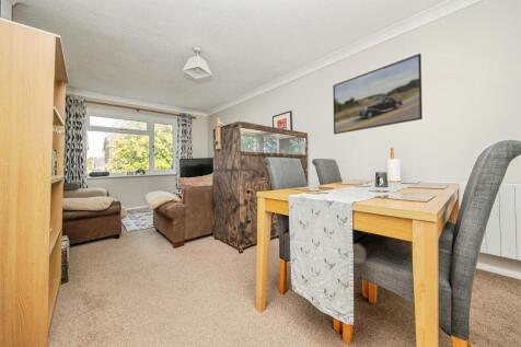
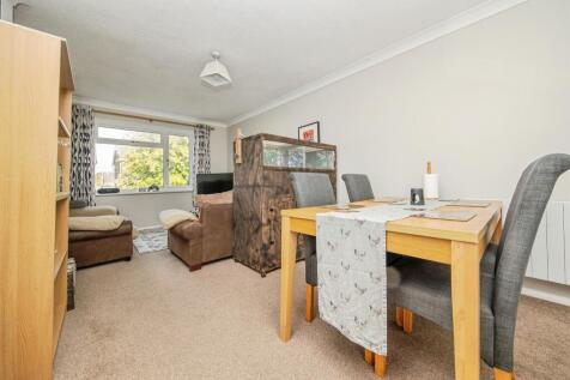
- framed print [332,53,424,135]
